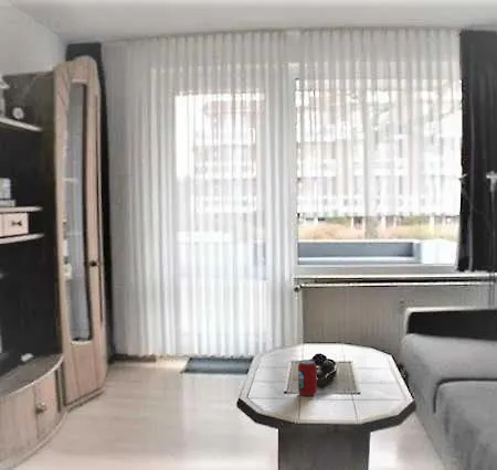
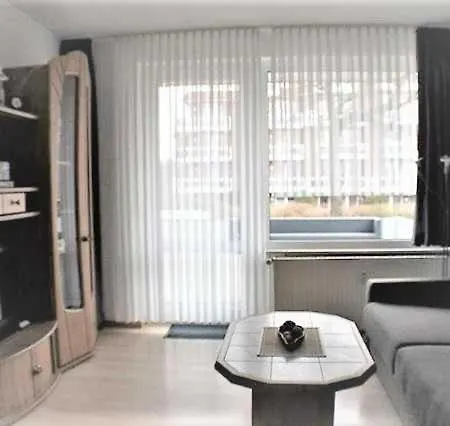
- beverage can [297,359,318,397]
